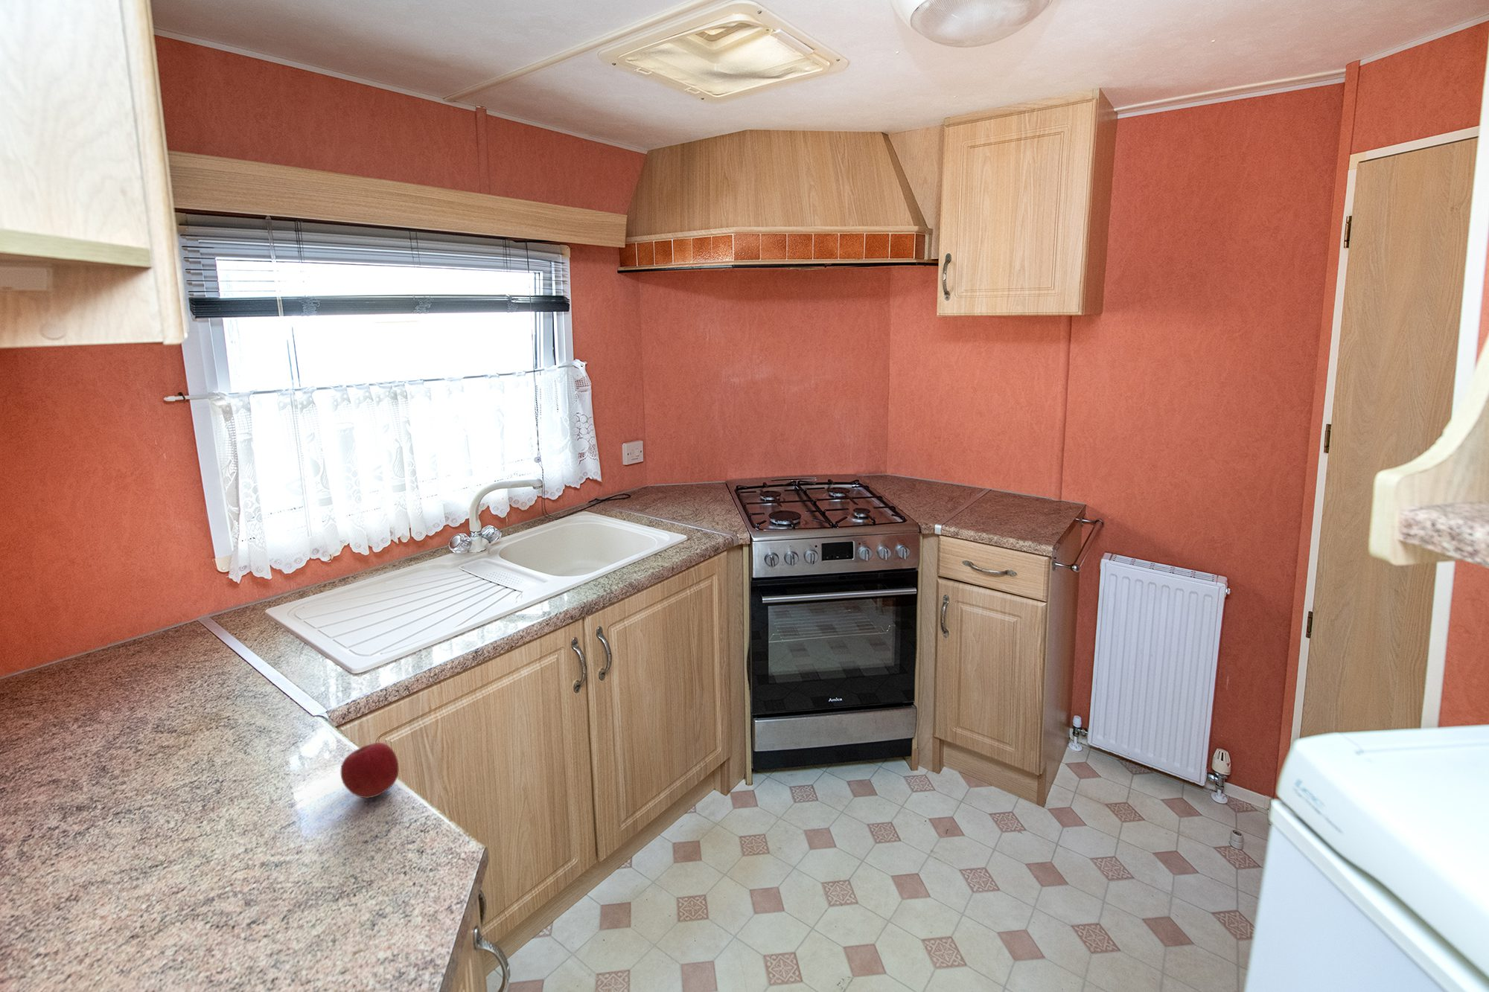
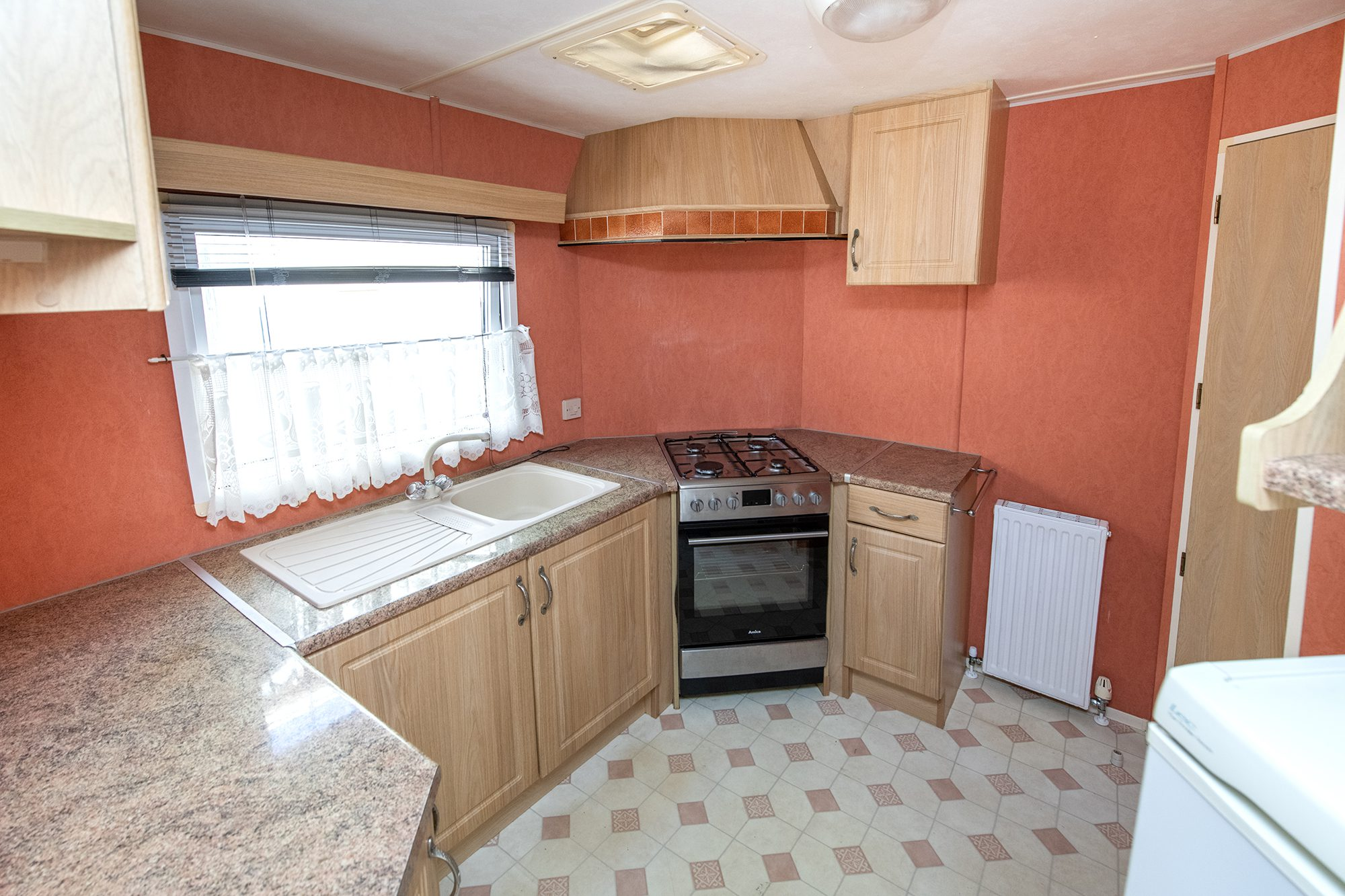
- apple [340,742,400,799]
